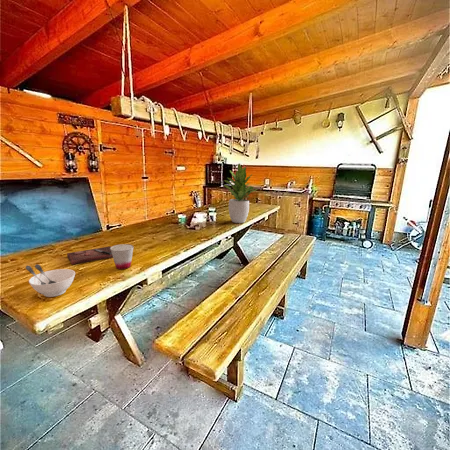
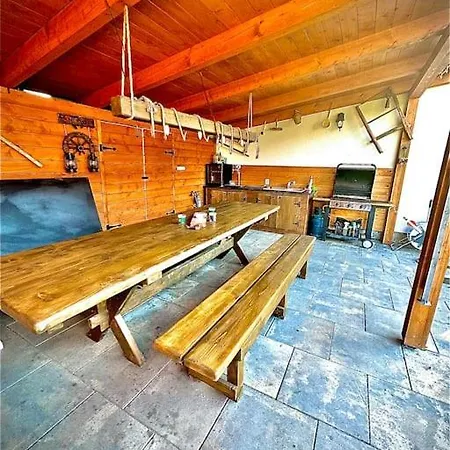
- cutting board [66,246,113,265]
- potted plant [223,163,259,224]
- cup [110,243,134,270]
- bowl [25,263,76,298]
